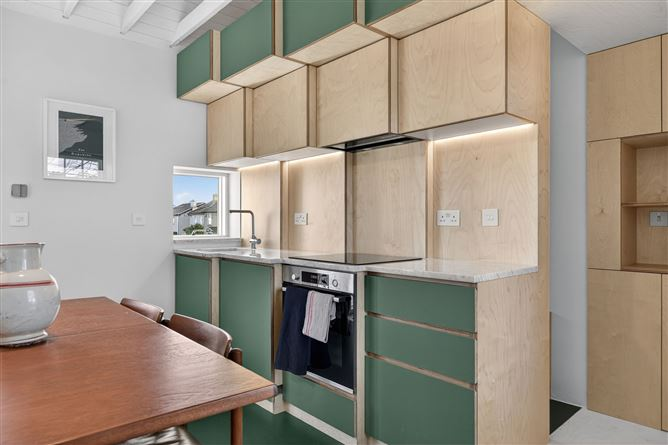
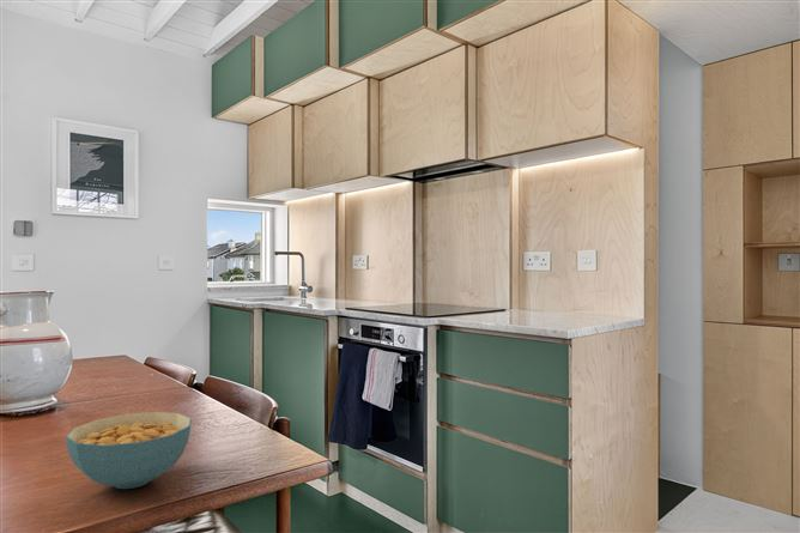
+ cereal bowl [65,411,193,490]
